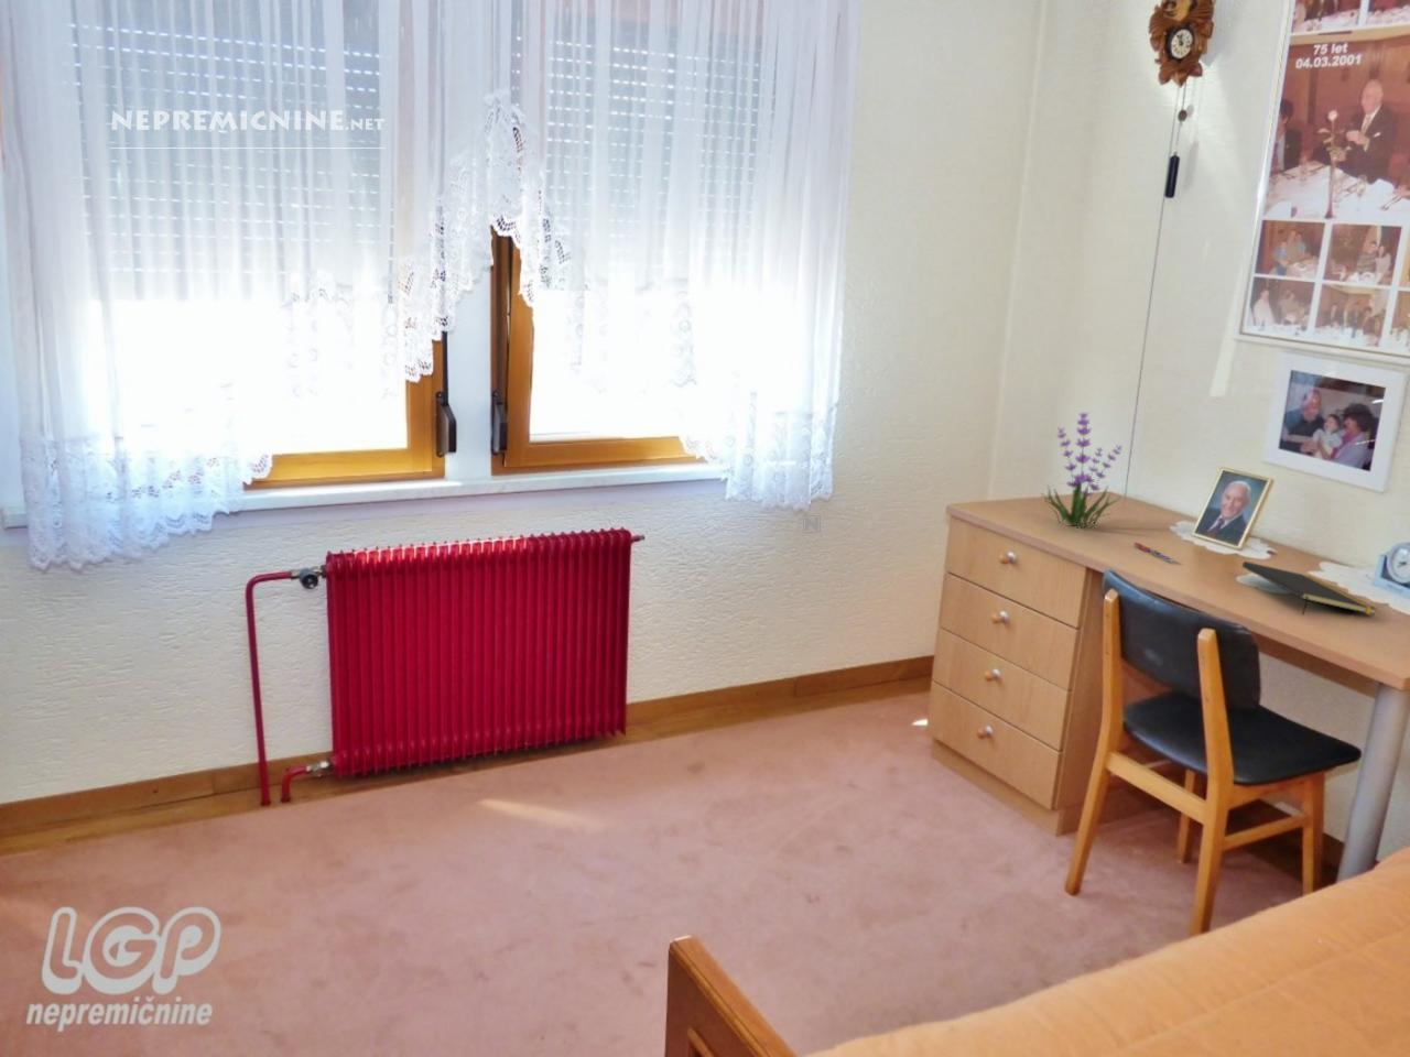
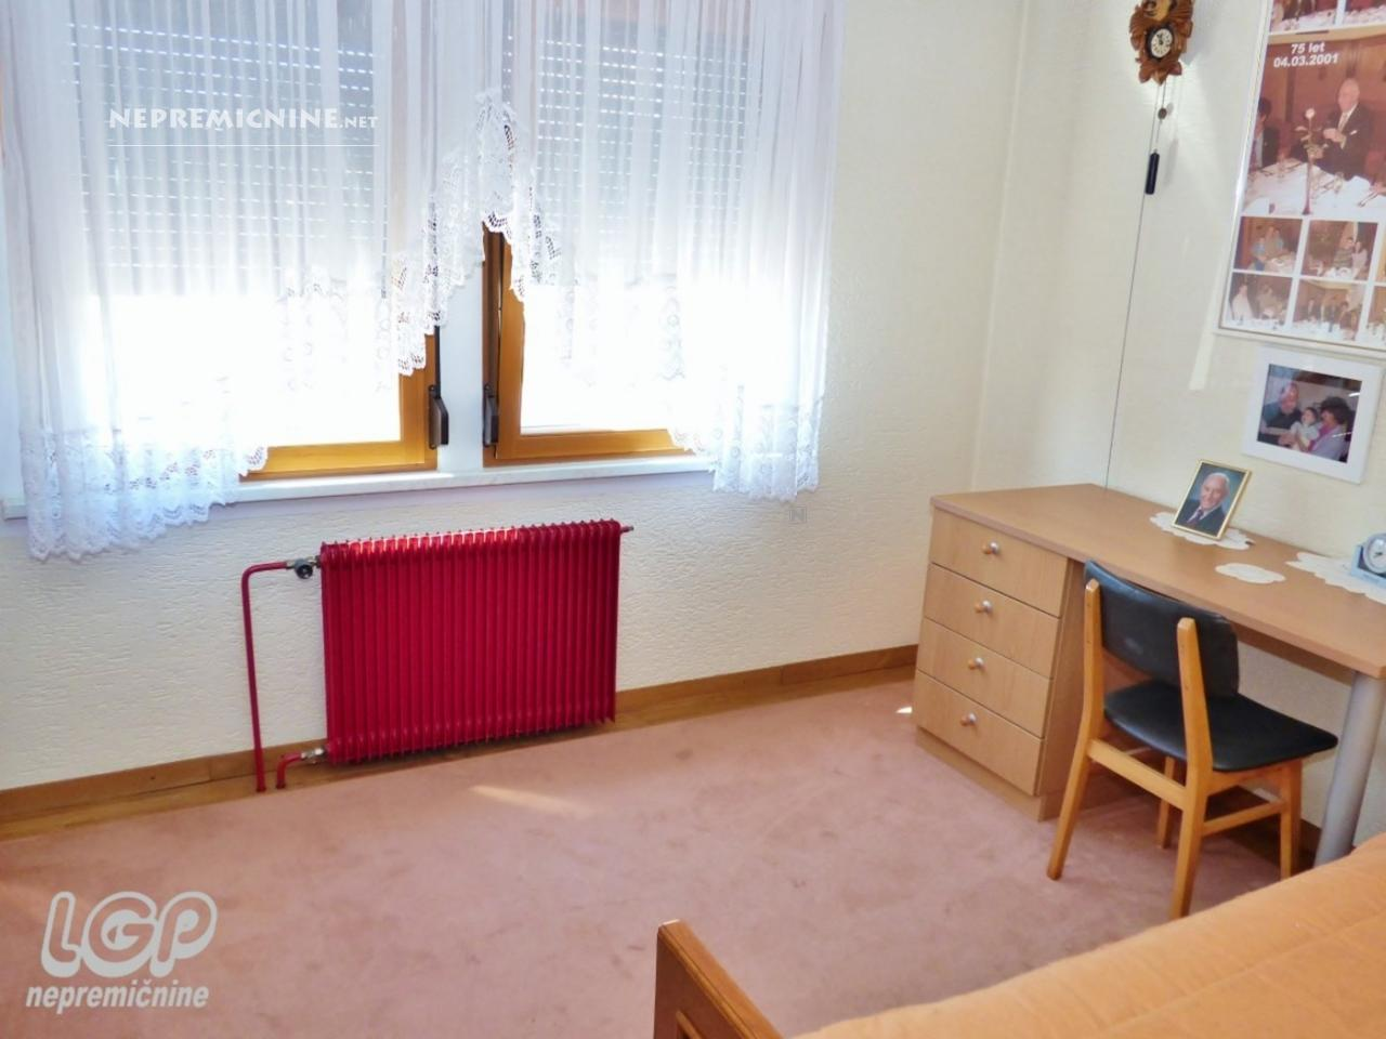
- notepad [1241,561,1378,616]
- pen [1134,542,1178,564]
- plant [1041,411,1124,530]
